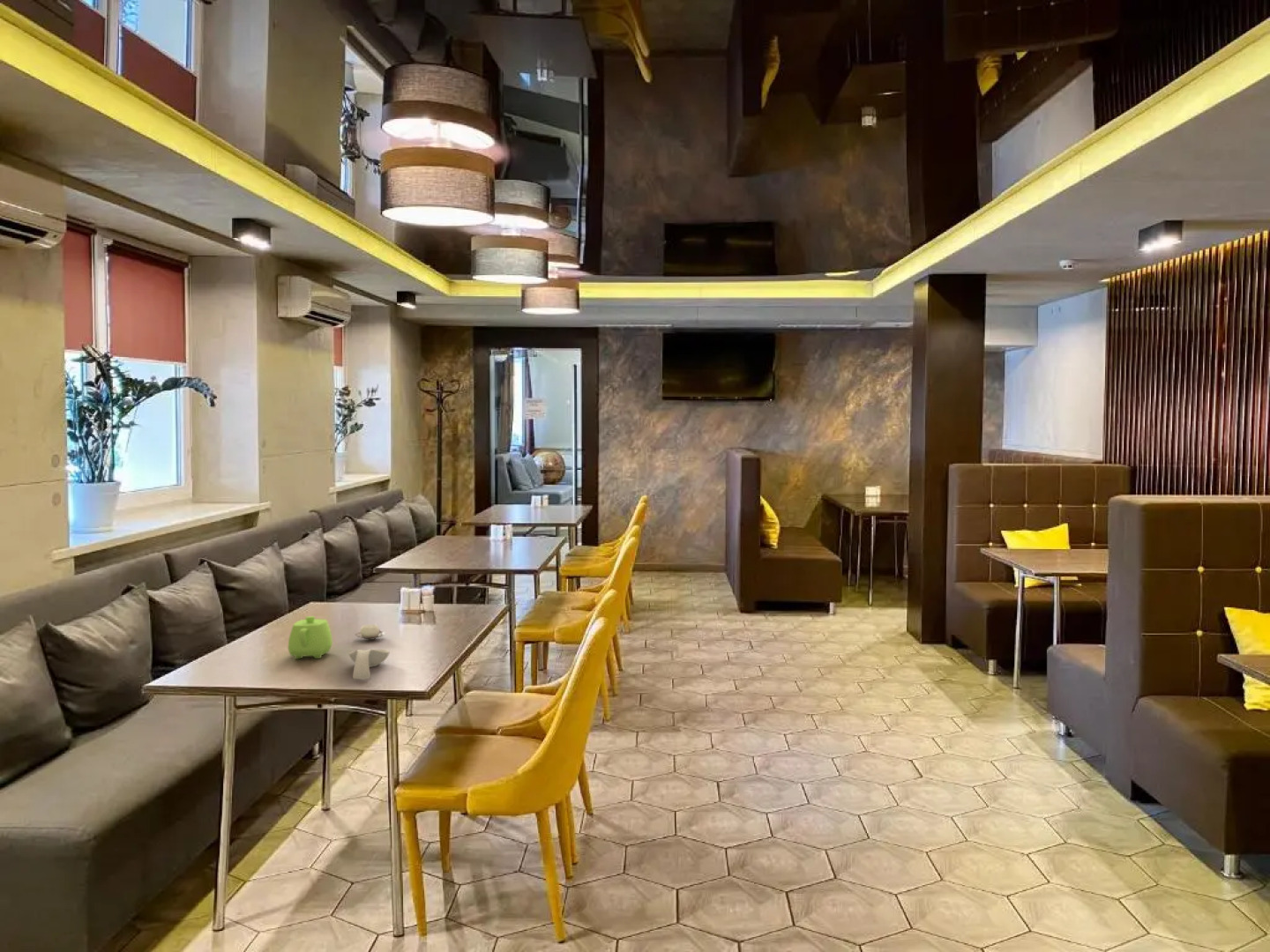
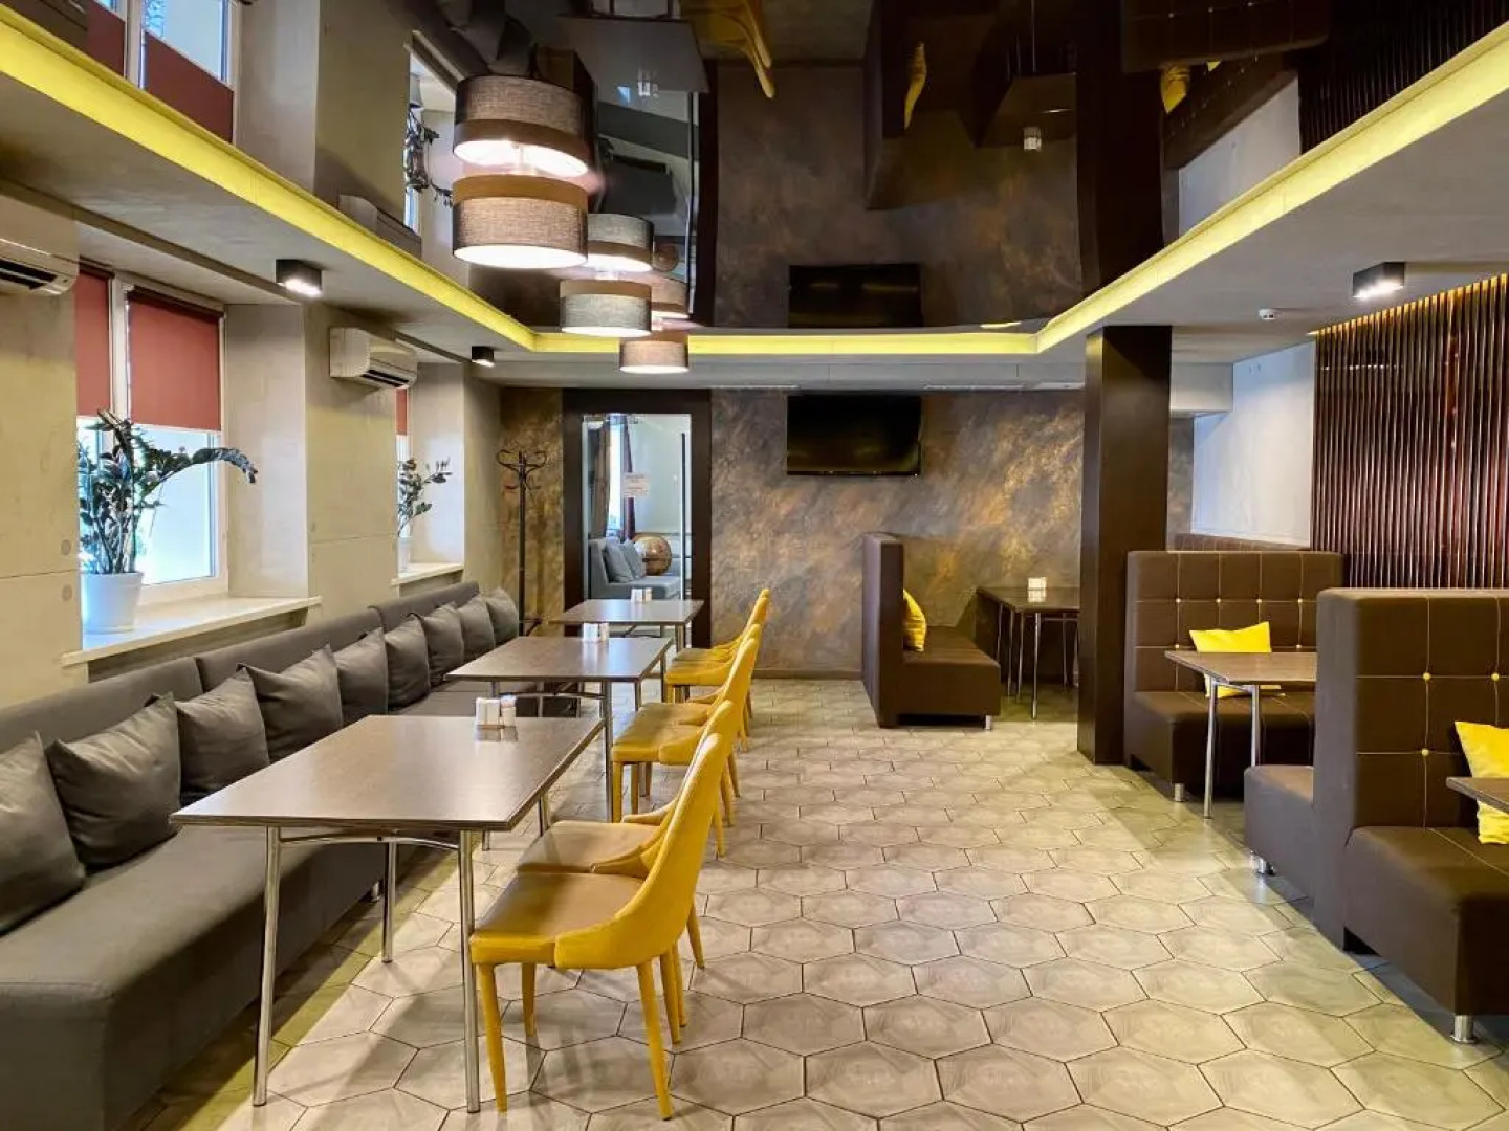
- spoon rest [348,648,391,680]
- teapot [288,615,333,659]
- cup [355,623,386,641]
